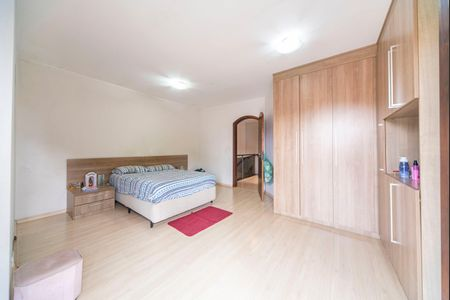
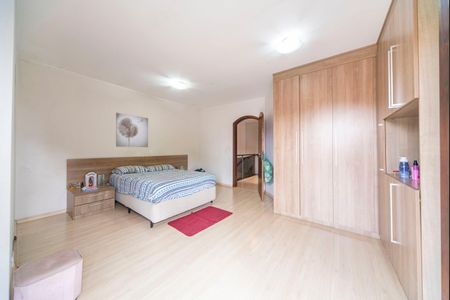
+ wall art [115,112,149,148]
